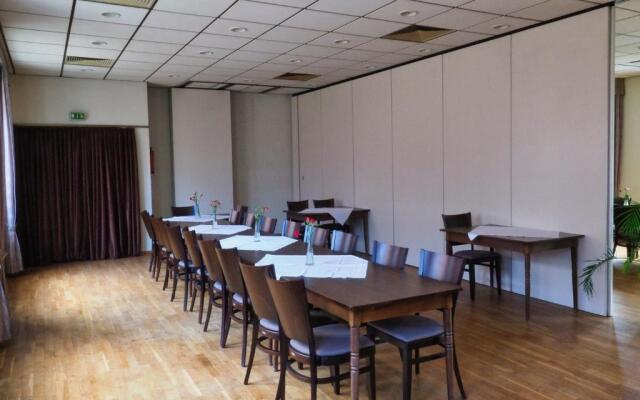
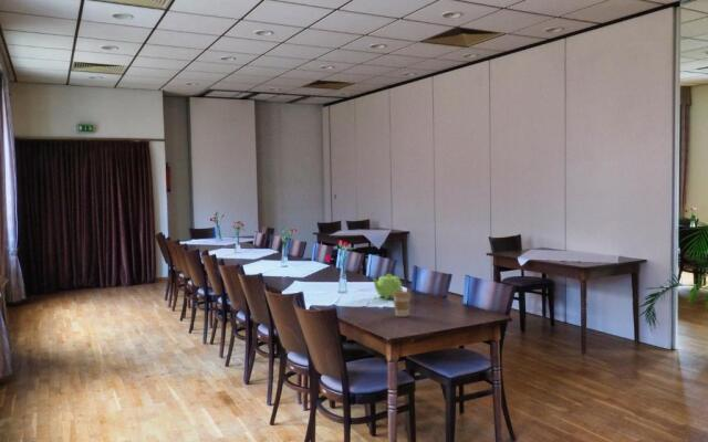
+ teapot [369,273,404,301]
+ coffee cup [393,290,412,318]
